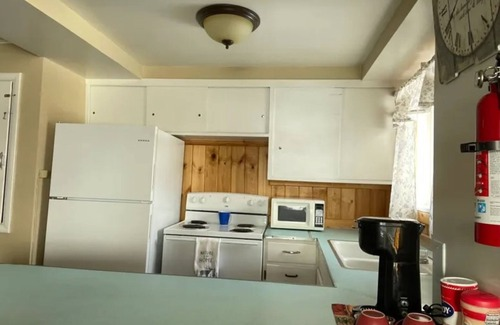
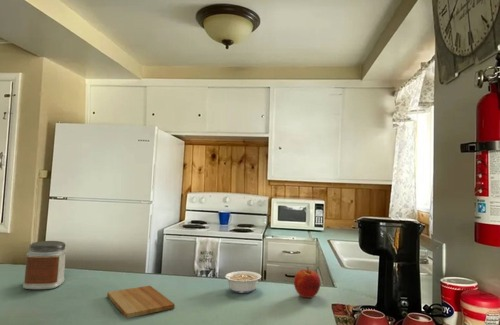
+ apple [293,266,322,299]
+ jar [22,240,68,290]
+ cutting board [106,285,175,319]
+ legume [217,270,262,294]
